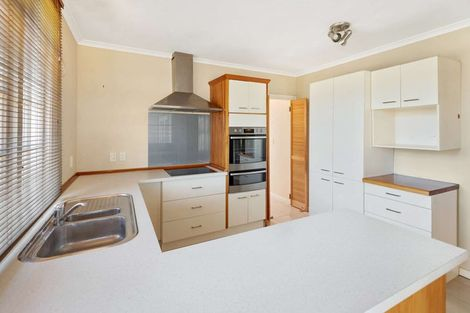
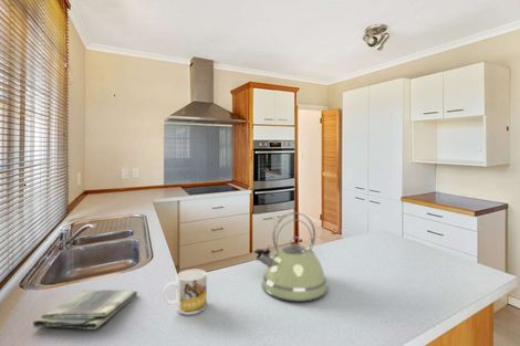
+ mug [162,269,208,316]
+ kettle [253,211,329,302]
+ dish towel [31,289,138,331]
